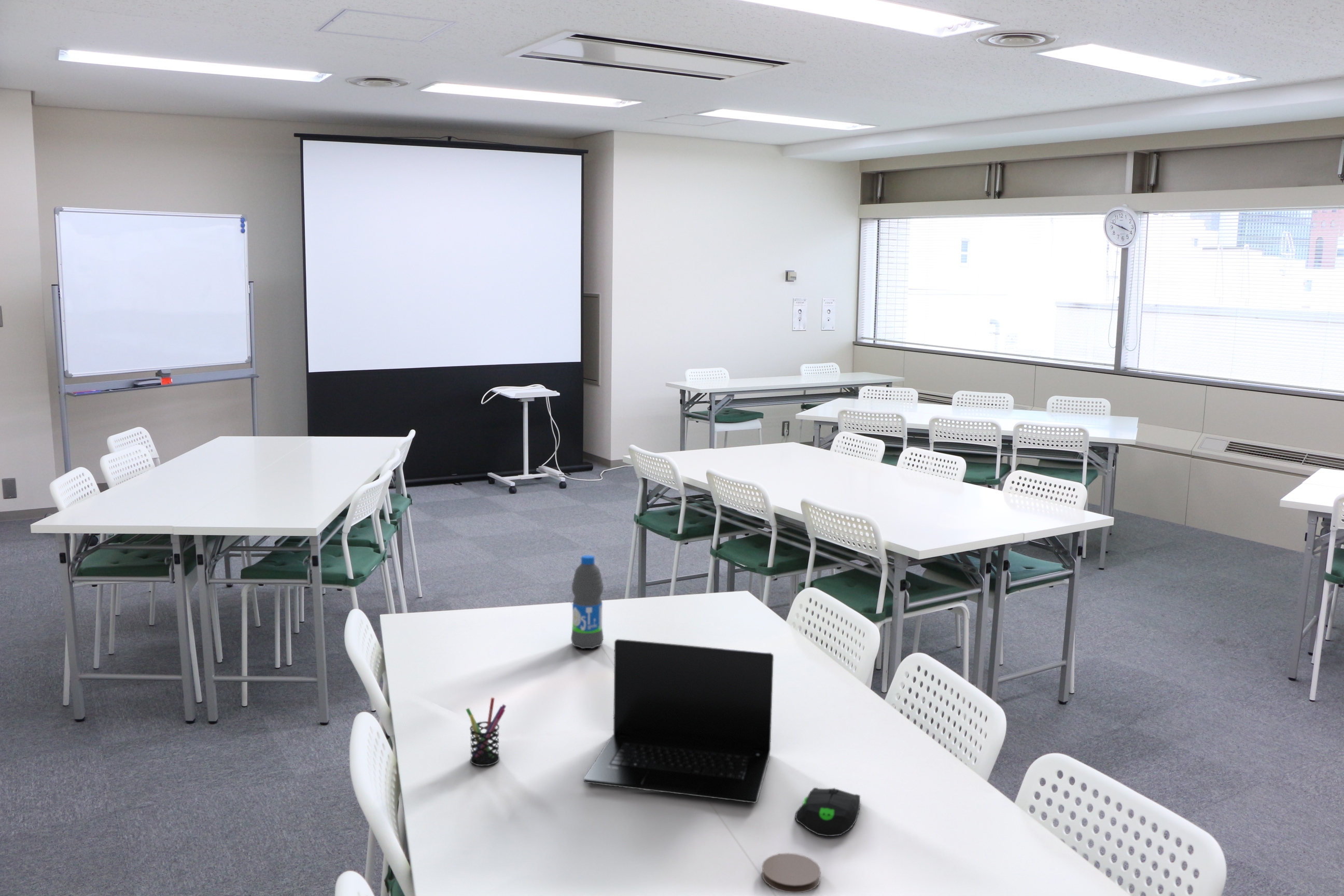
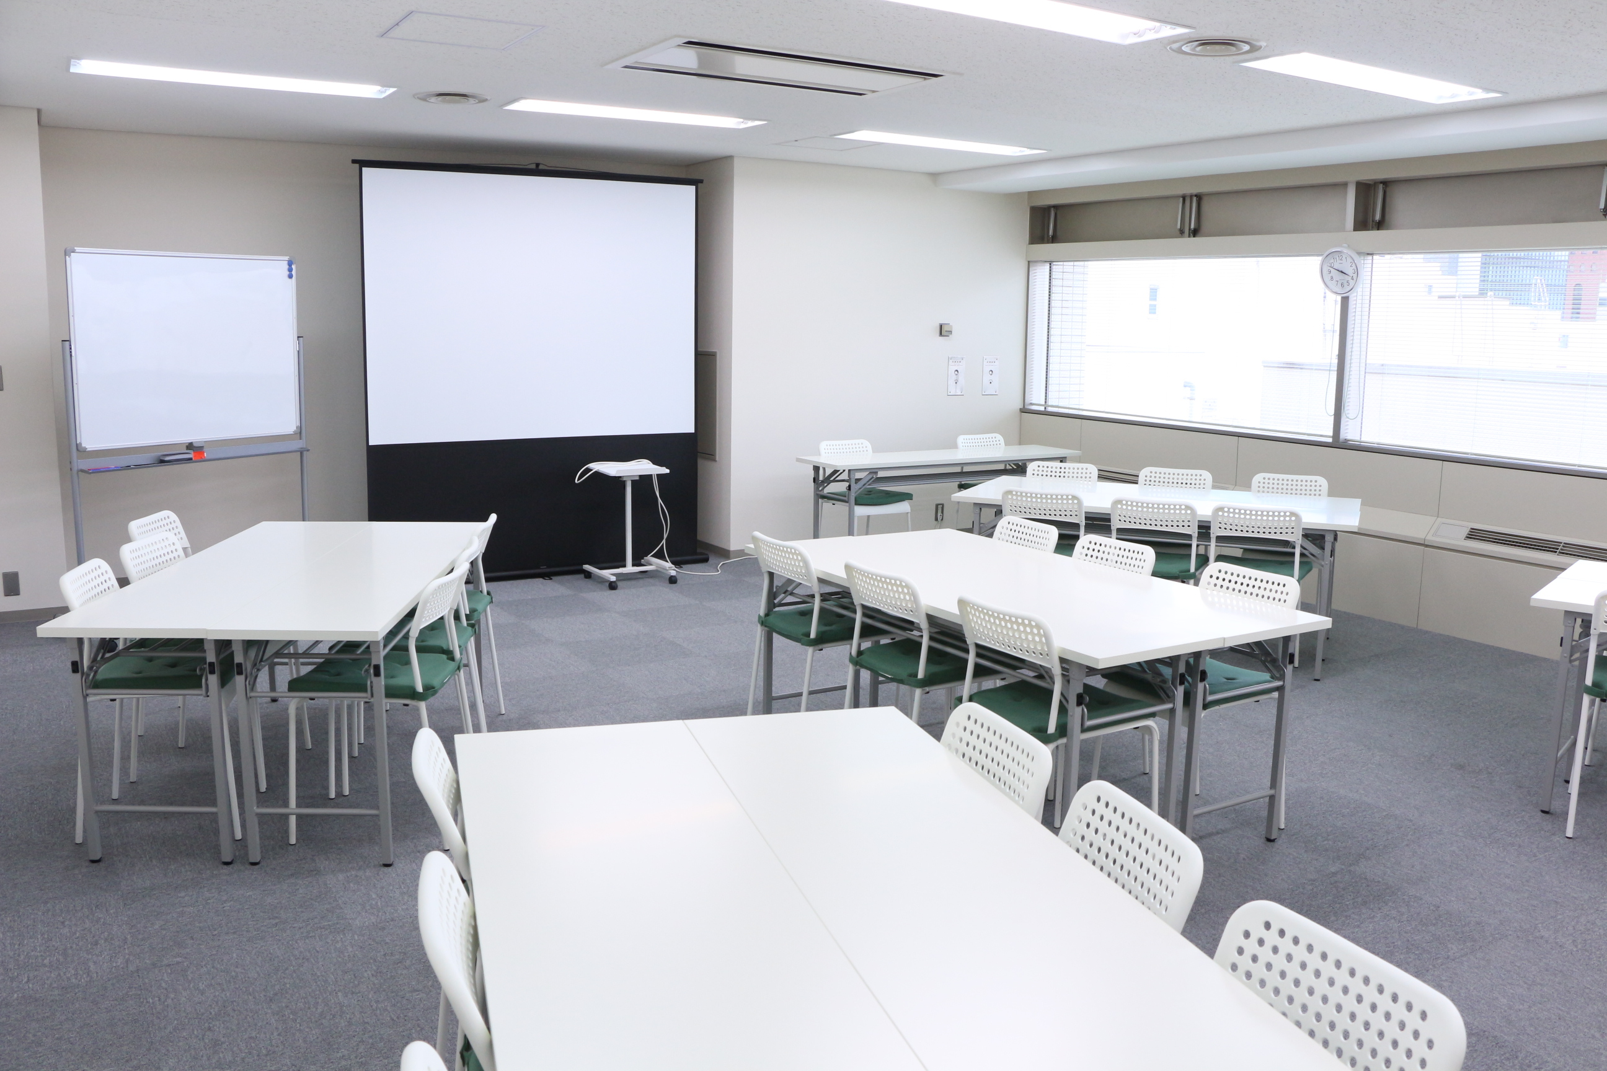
- laptop [583,639,774,804]
- water bottle [570,555,604,649]
- computer mouse [795,787,861,837]
- coaster [761,852,821,893]
- pen holder [465,697,507,766]
